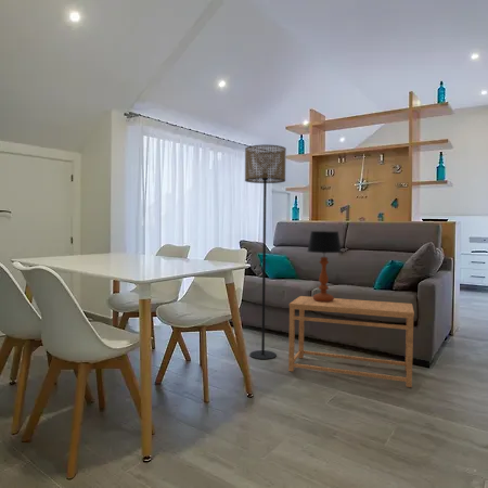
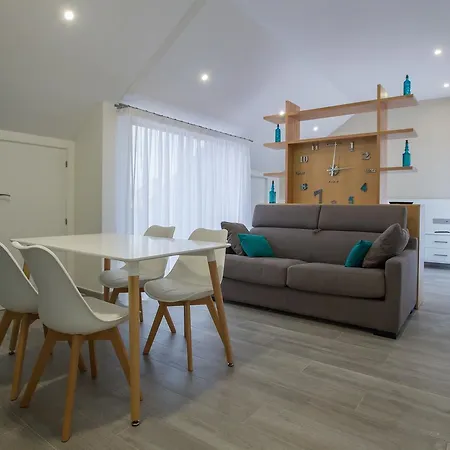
- table lamp [307,230,343,301]
- floor lamp [244,144,287,360]
- side table [287,295,415,388]
